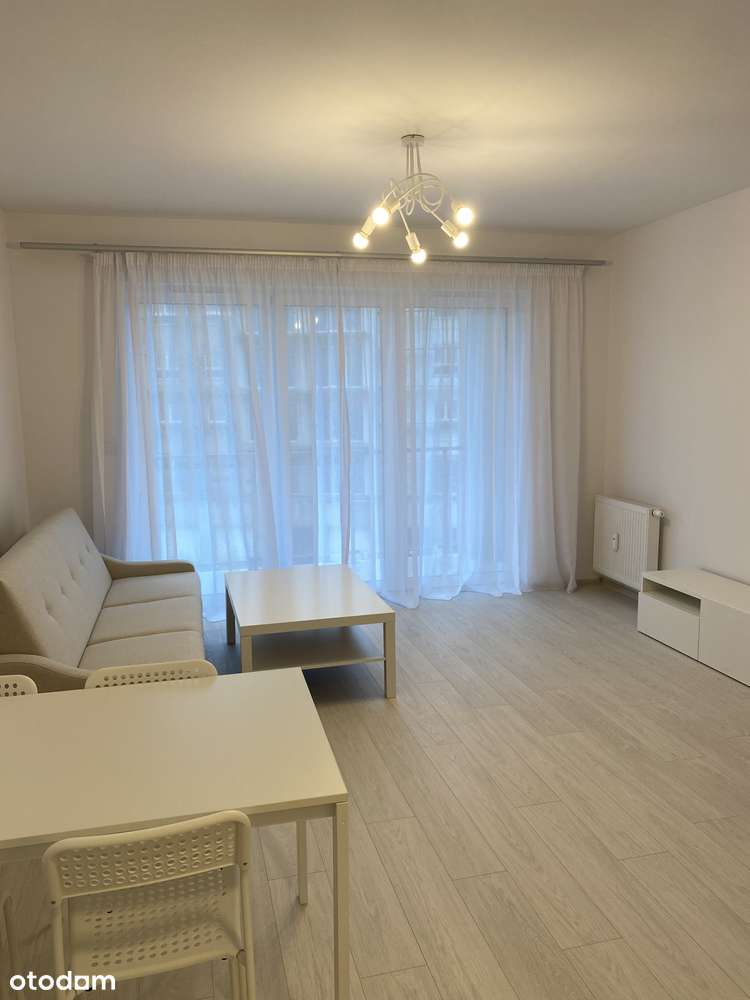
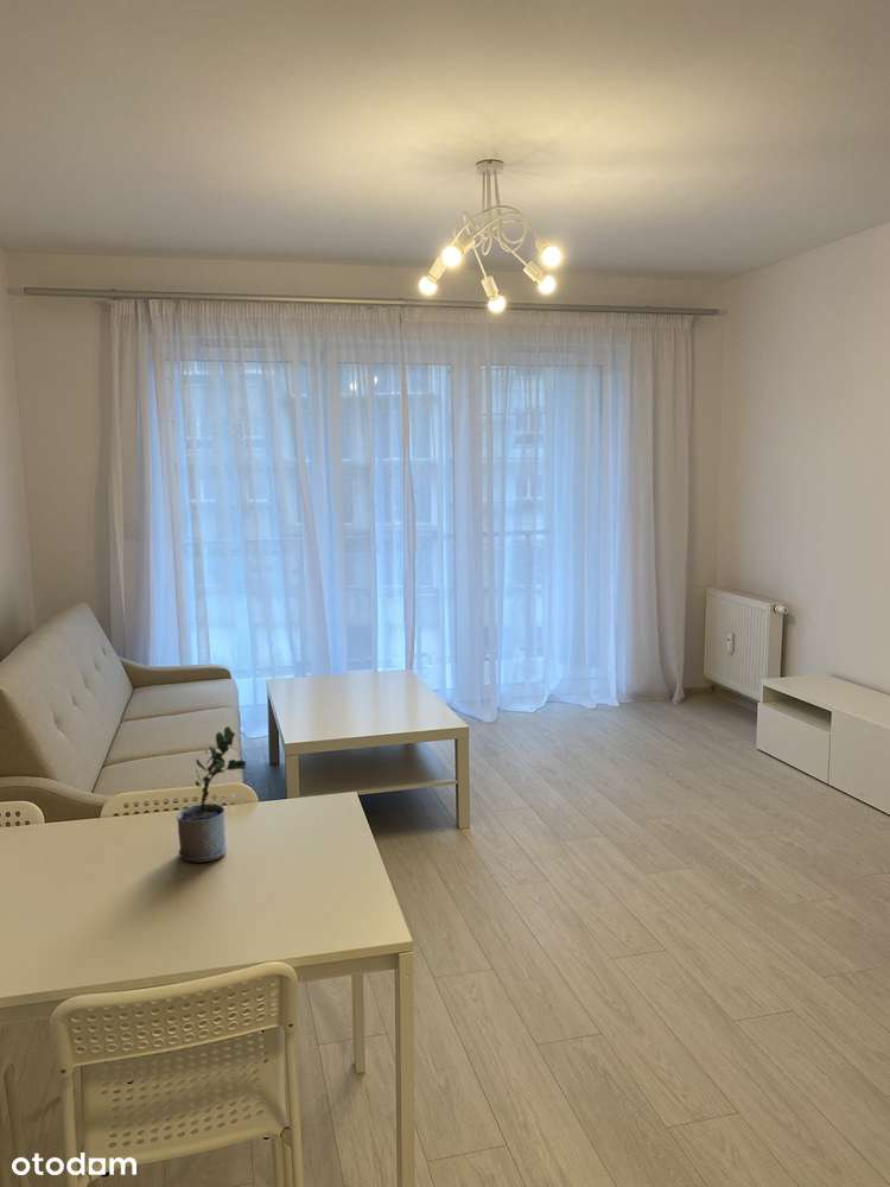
+ potted plant [176,725,248,864]
